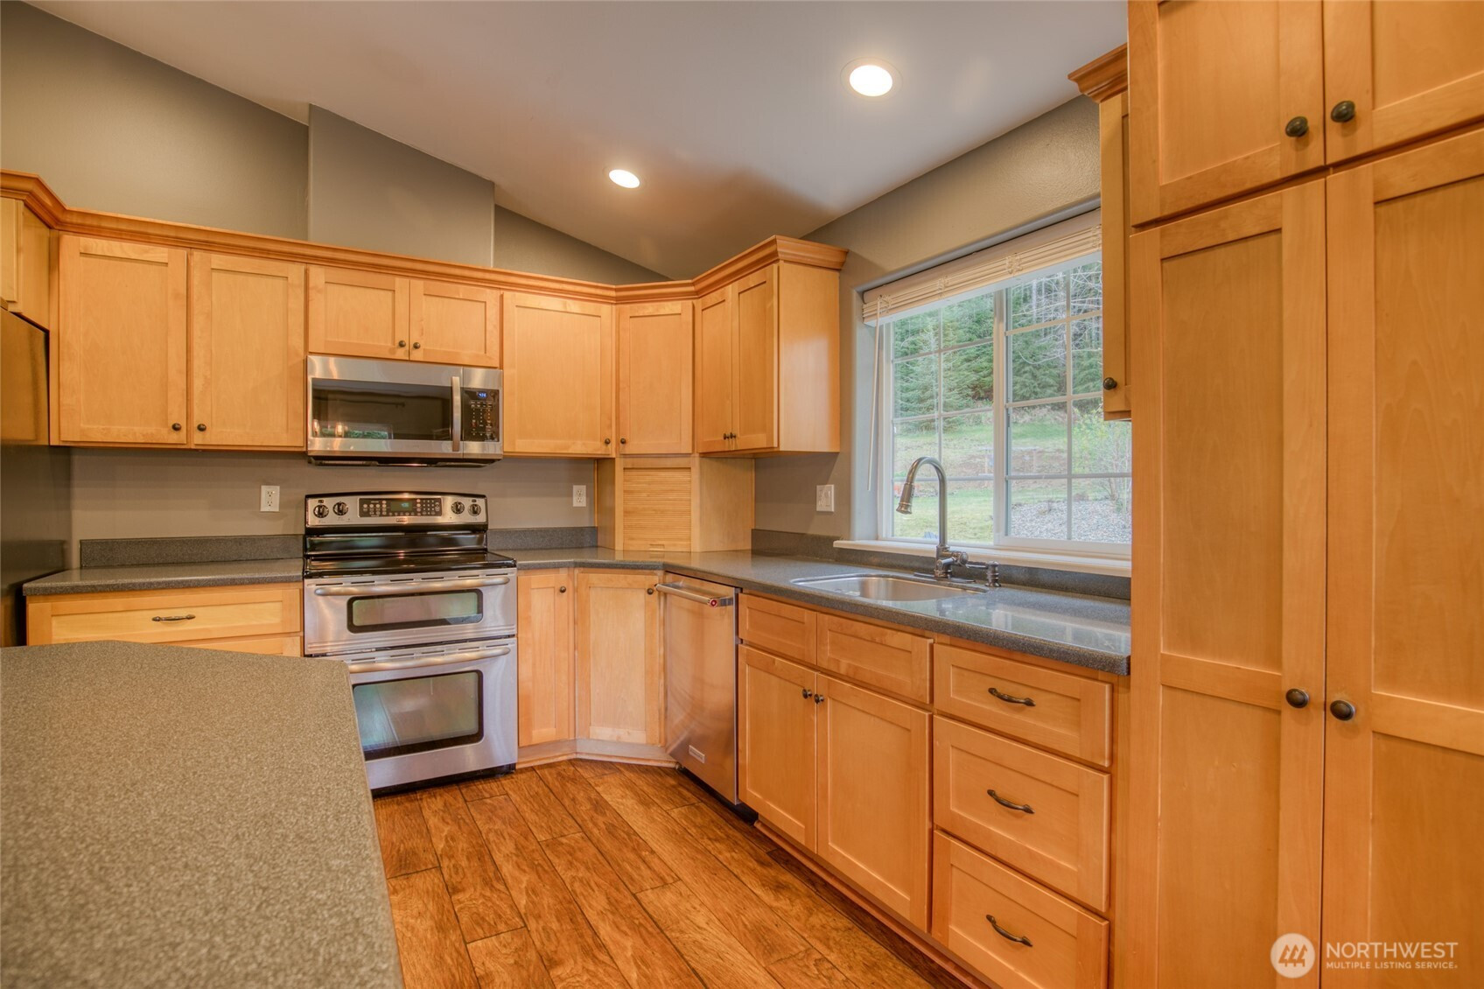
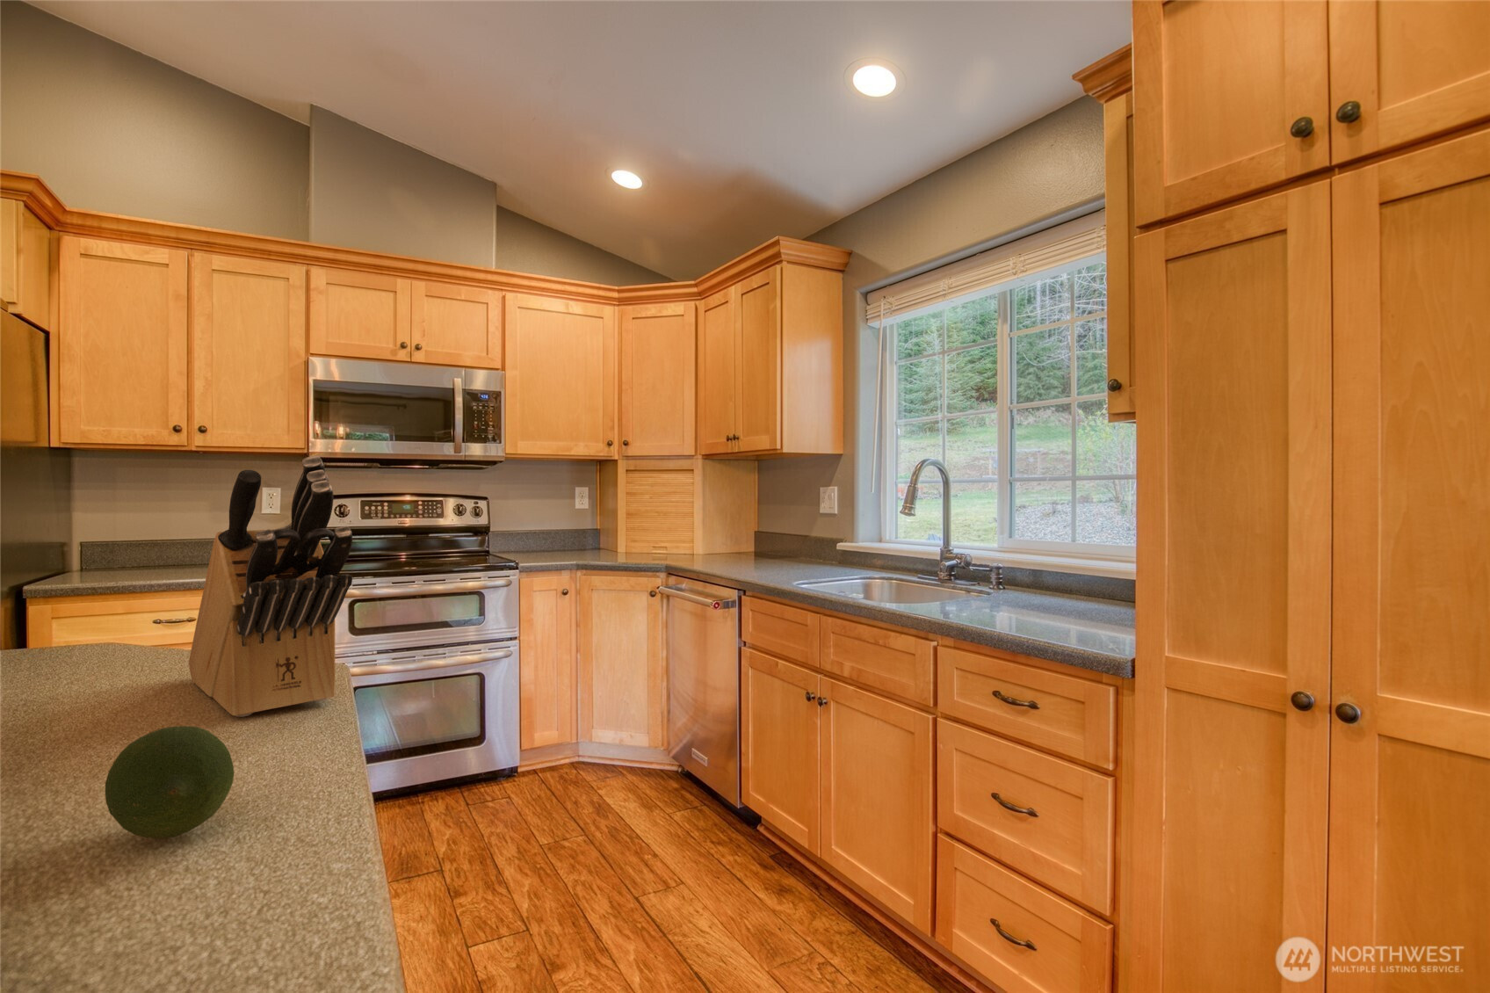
+ fruit [104,725,235,839]
+ knife block [188,455,353,718]
